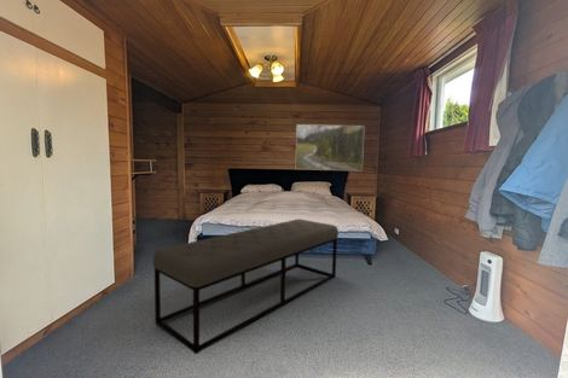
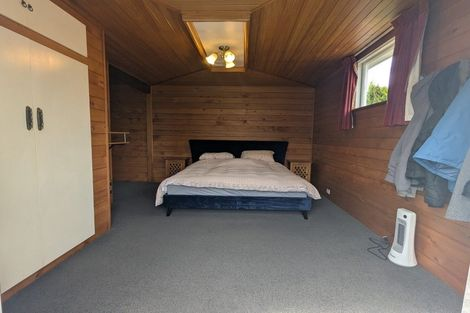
- bench [152,217,340,355]
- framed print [295,123,365,171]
